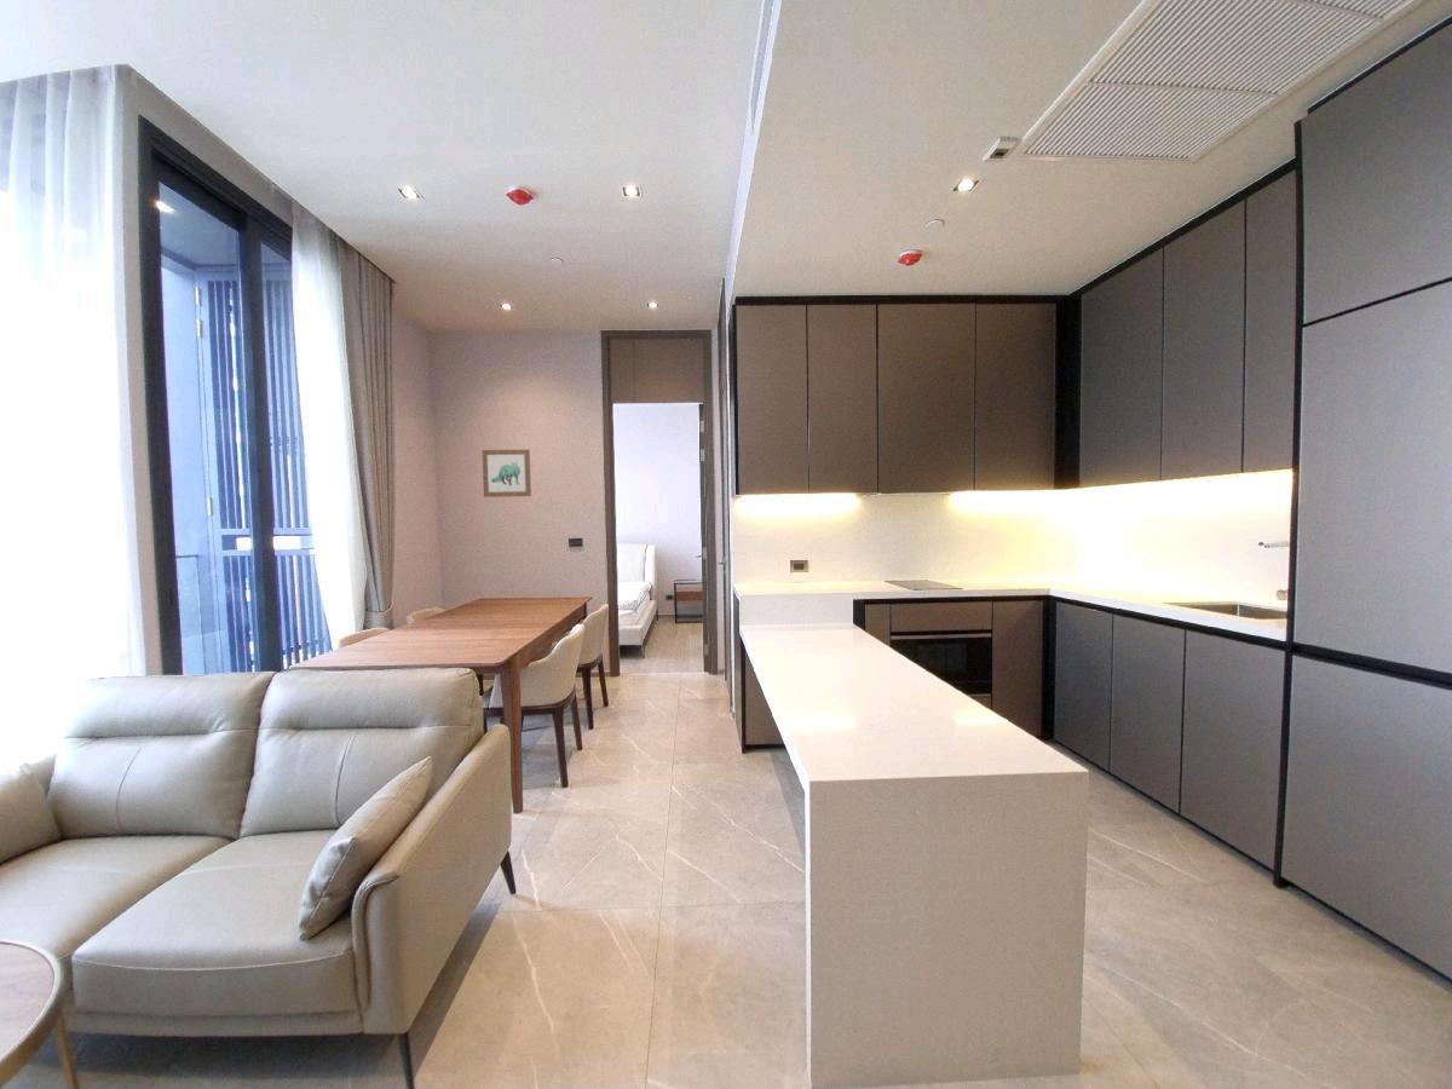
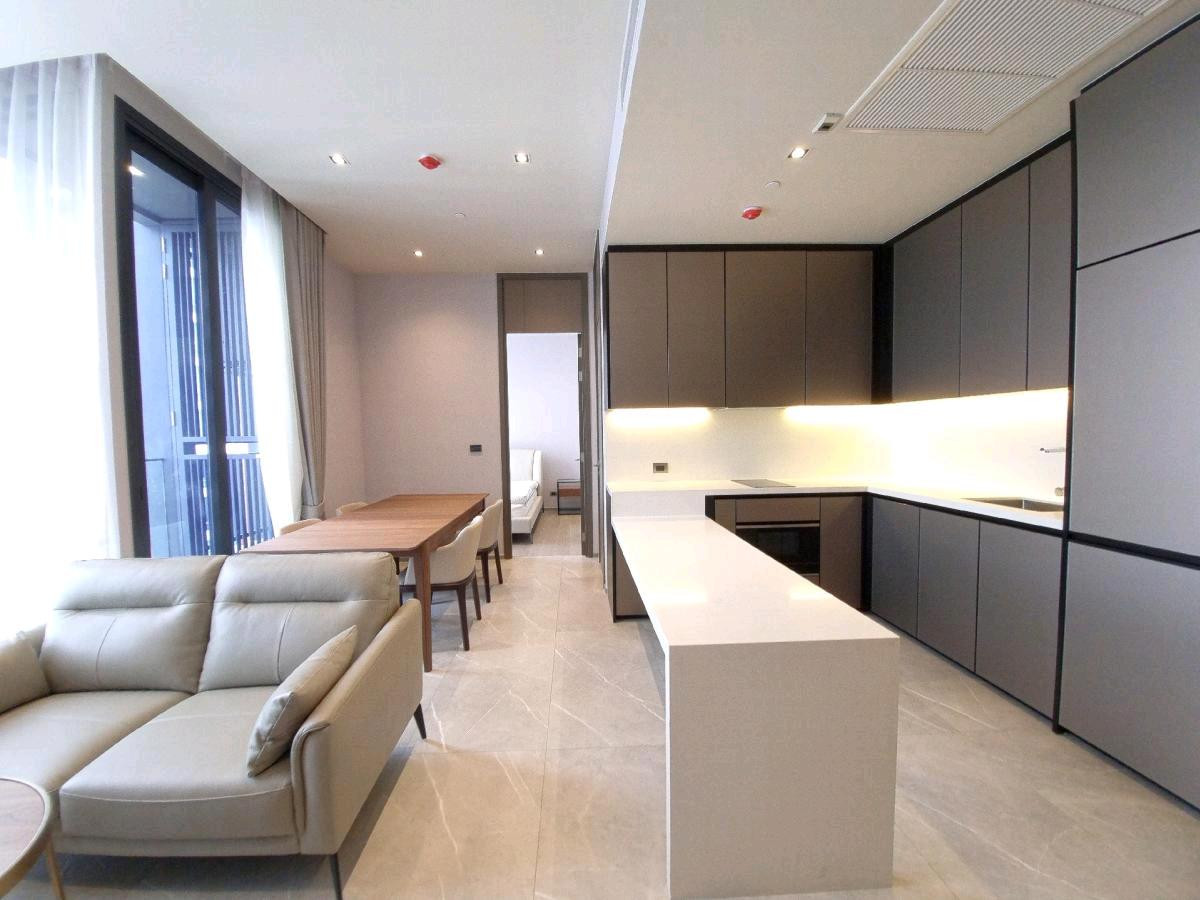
- wall art [480,449,532,499]
